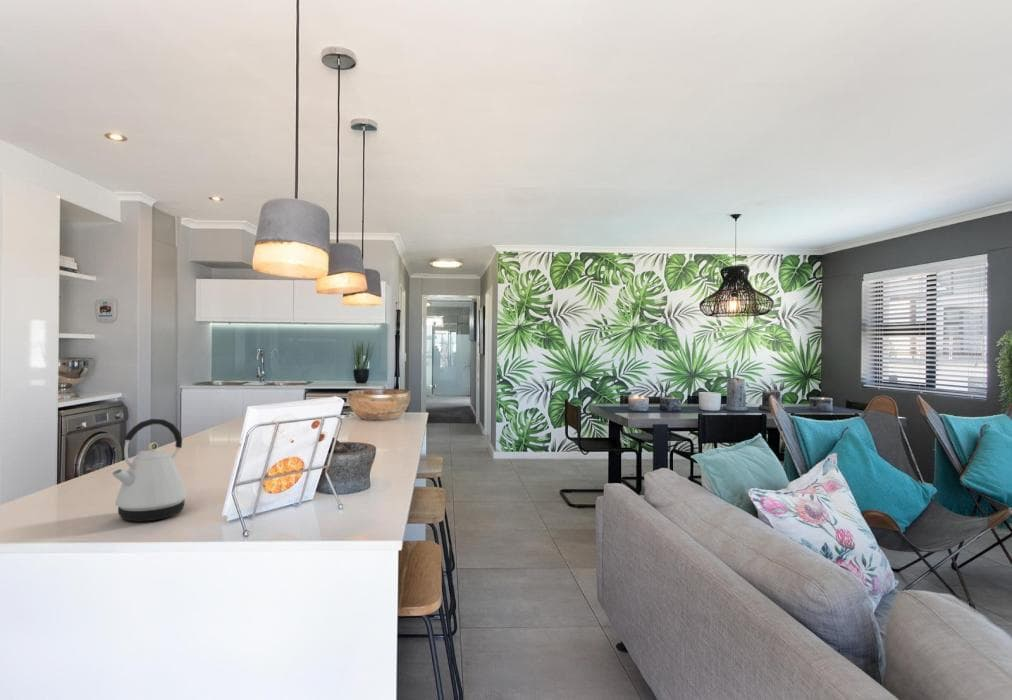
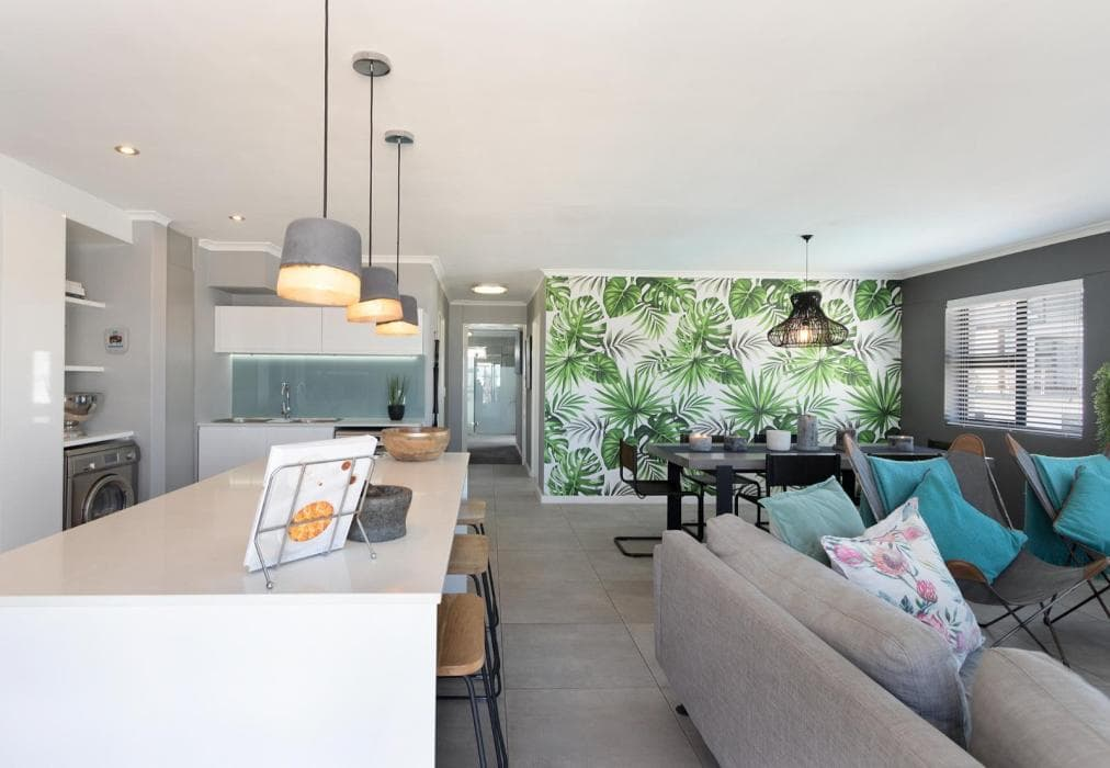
- kettle [111,418,188,523]
